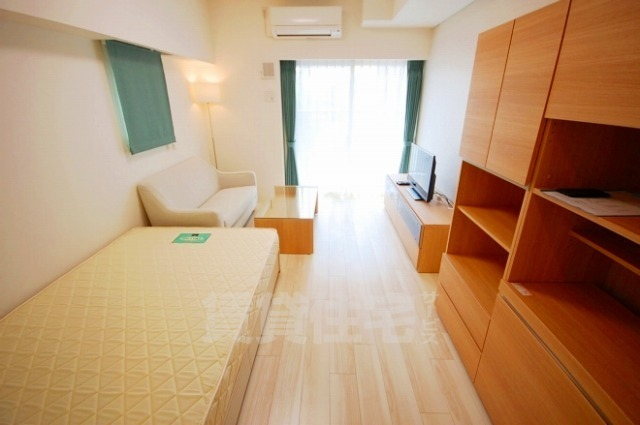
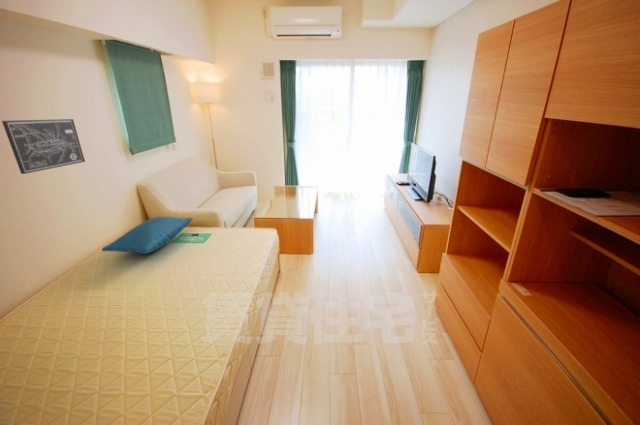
+ wall art [1,118,86,175]
+ pillow [100,216,194,255]
